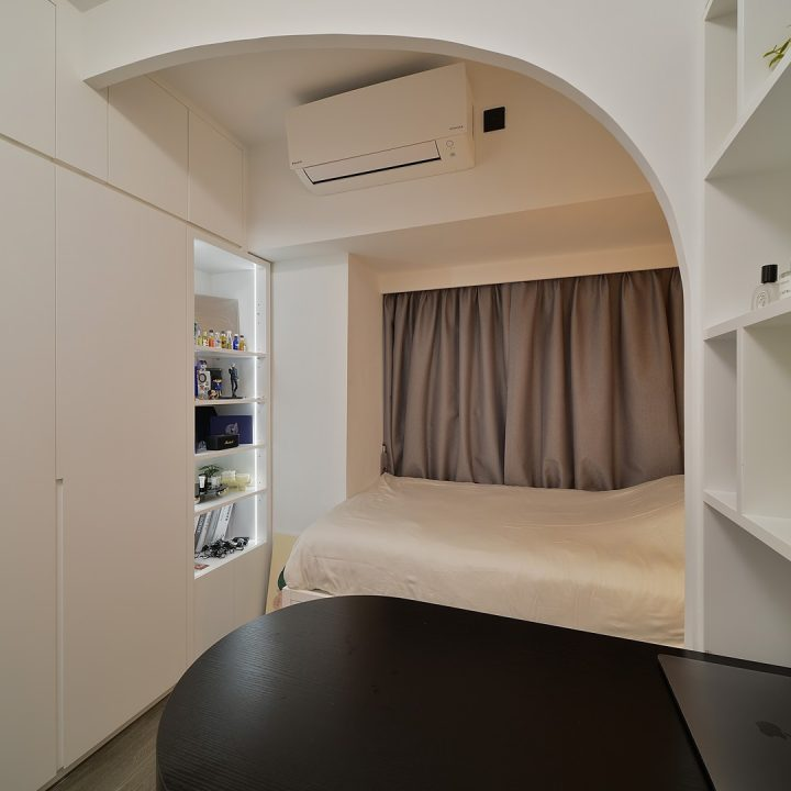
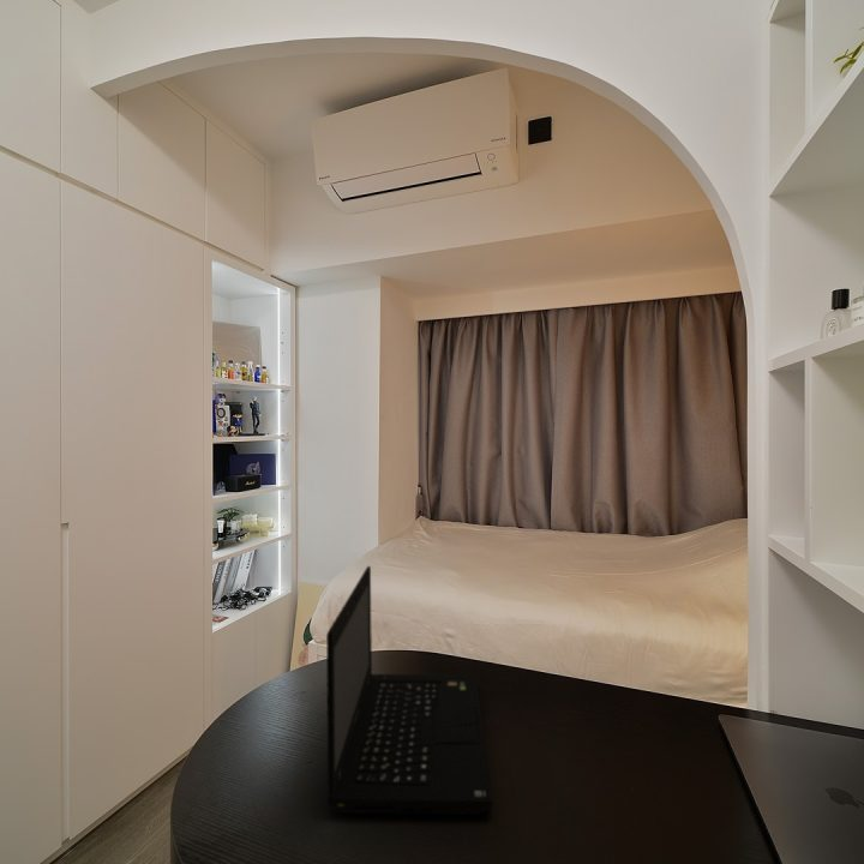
+ laptop [325,565,494,816]
